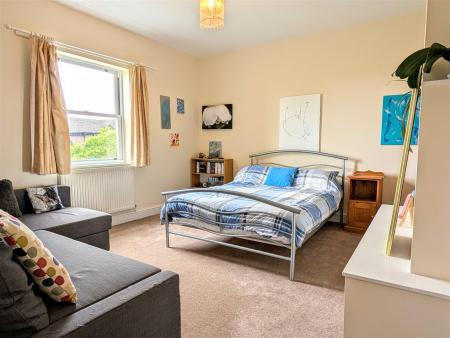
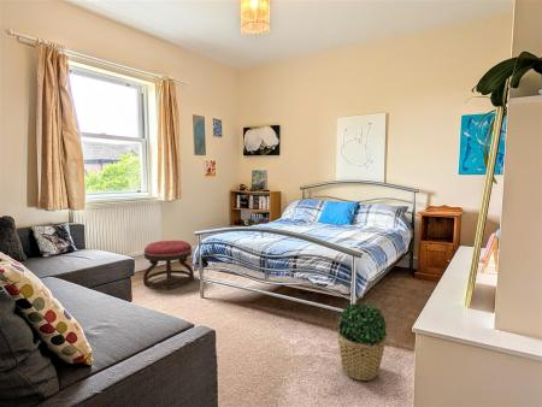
+ potted plant [337,302,388,382]
+ ottoman [142,240,195,291]
